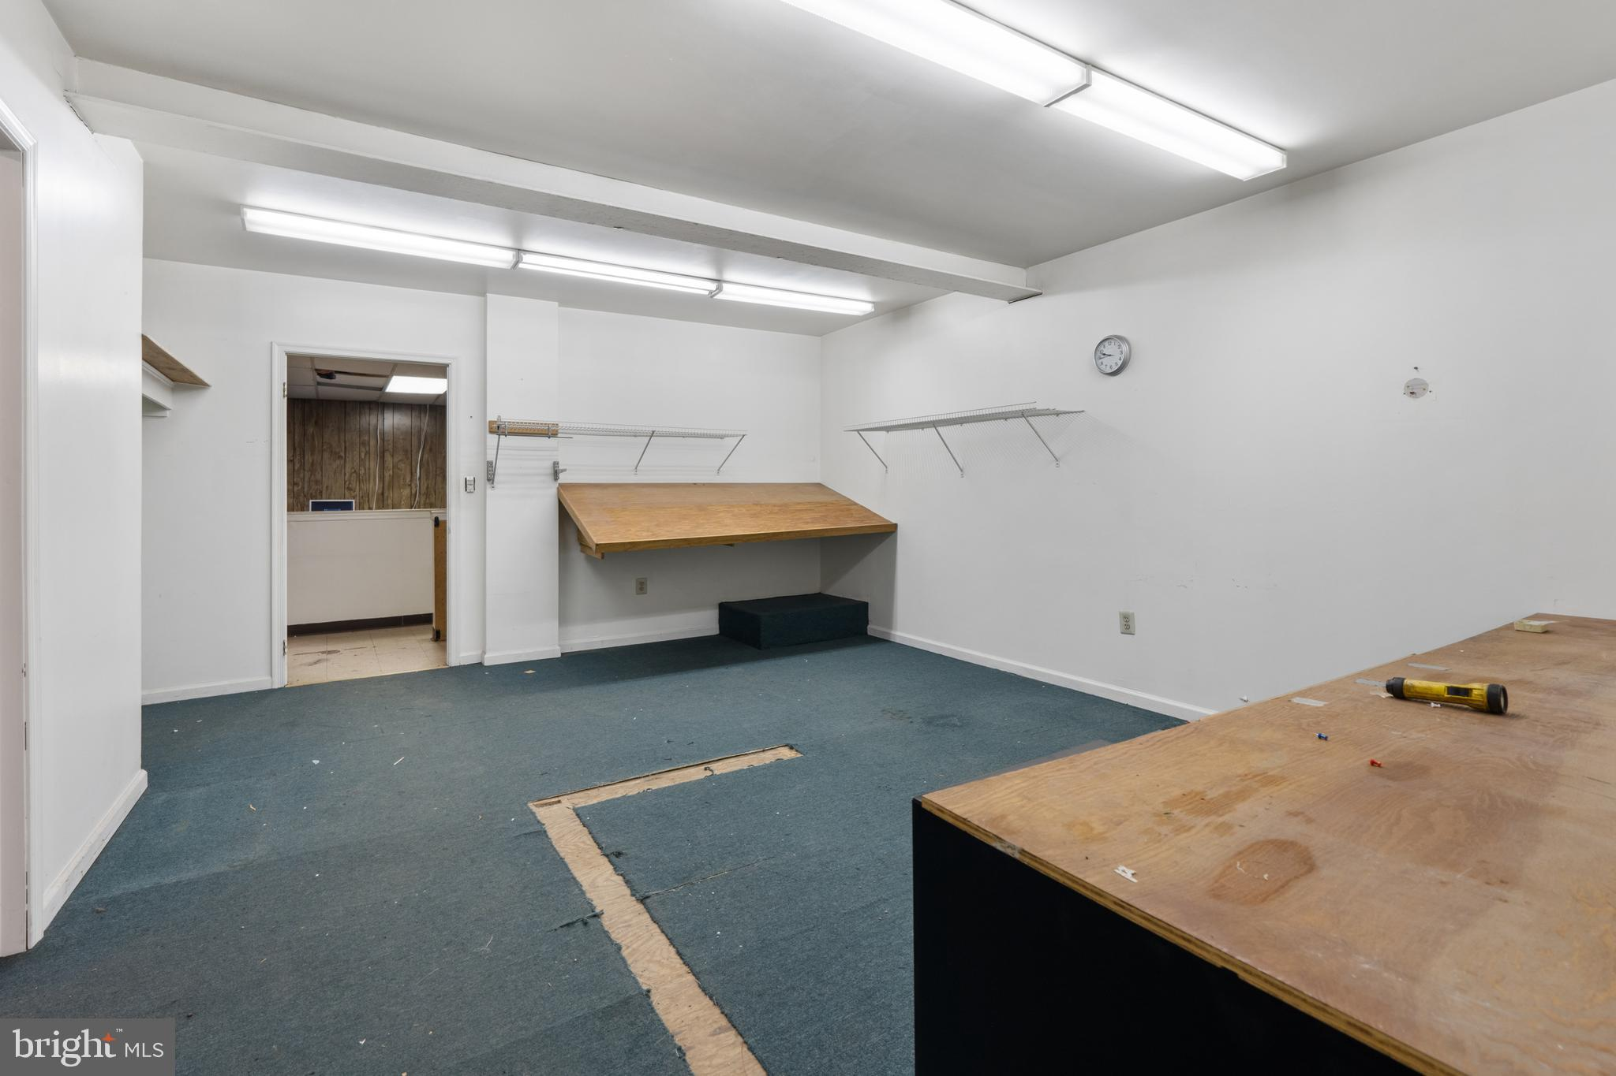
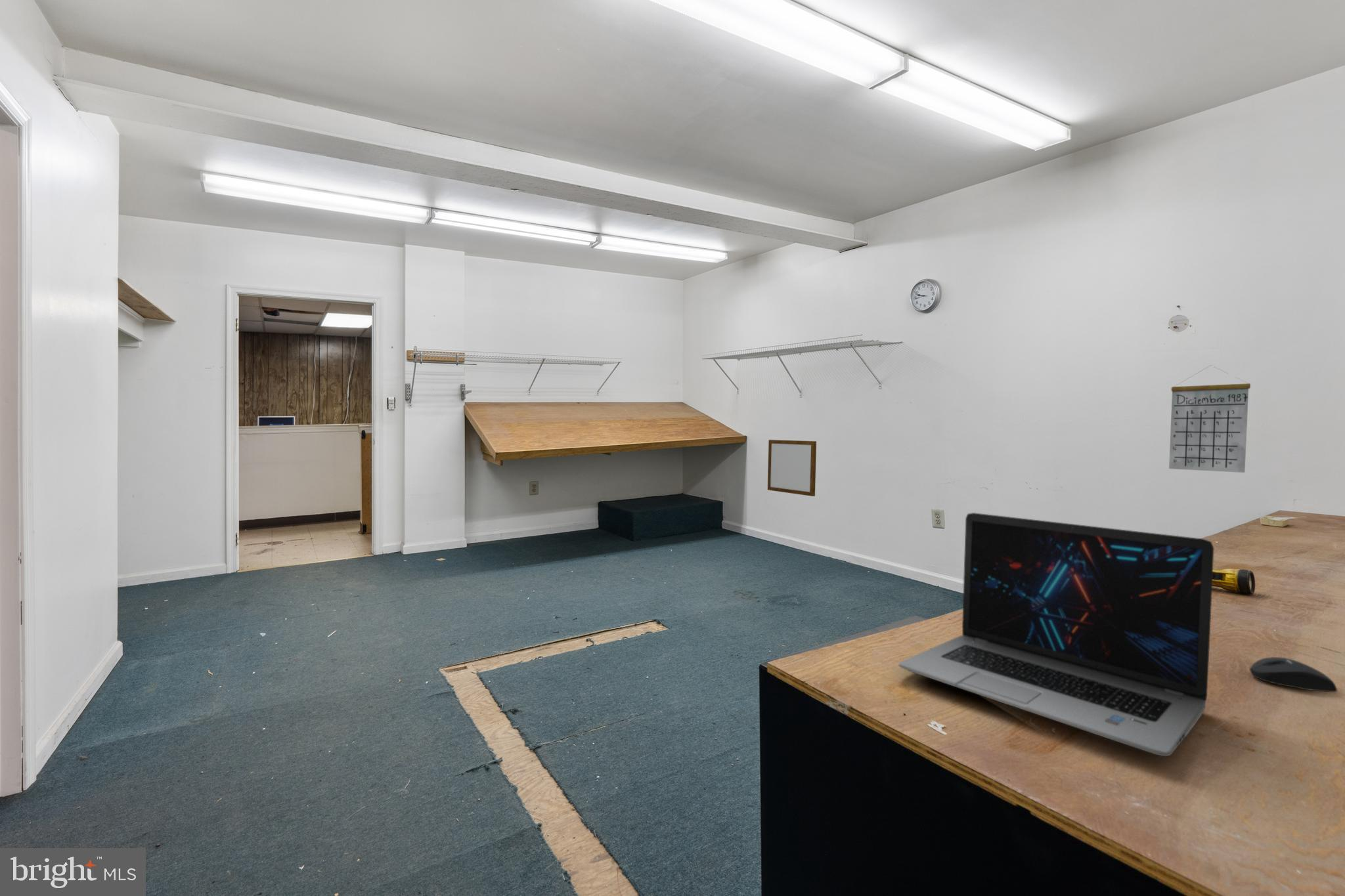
+ calendar [1168,364,1251,473]
+ writing board [767,439,817,497]
+ laptop [898,512,1214,757]
+ mouse [1249,656,1338,693]
